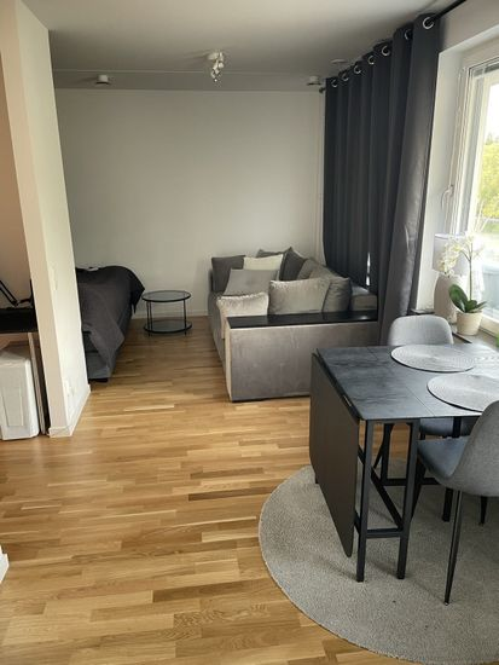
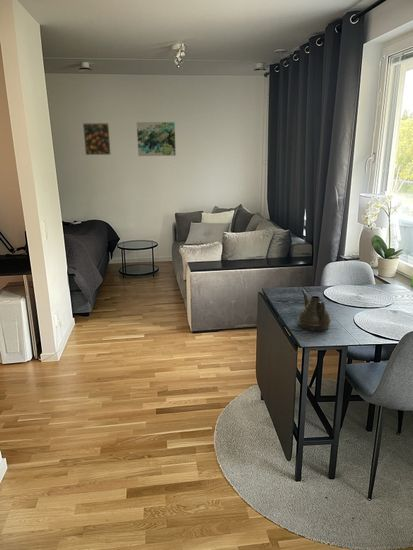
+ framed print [82,123,111,156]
+ teapot [297,288,332,332]
+ wall art [136,121,177,157]
